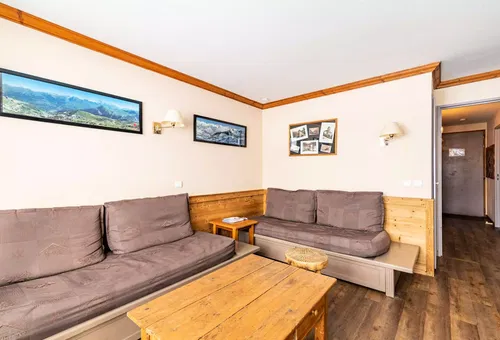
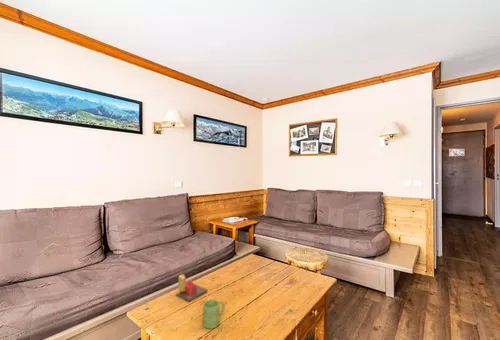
+ candle [175,273,208,303]
+ mug [202,299,226,330]
